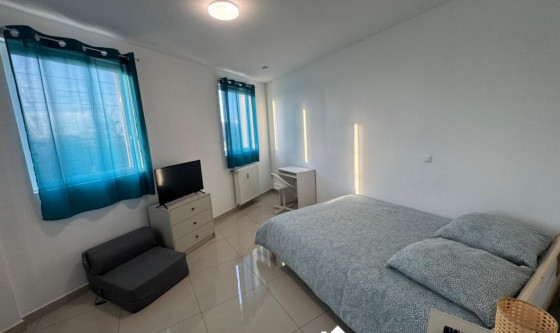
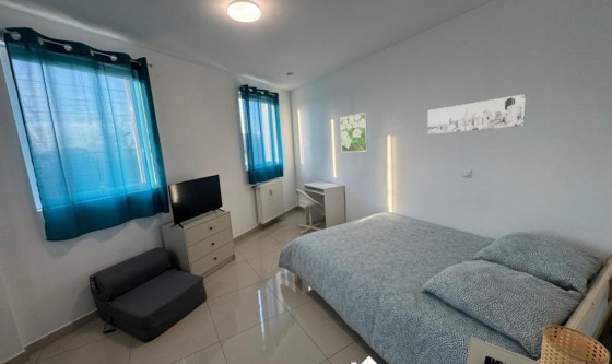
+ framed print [339,111,368,153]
+ wall art [427,93,527,136]
